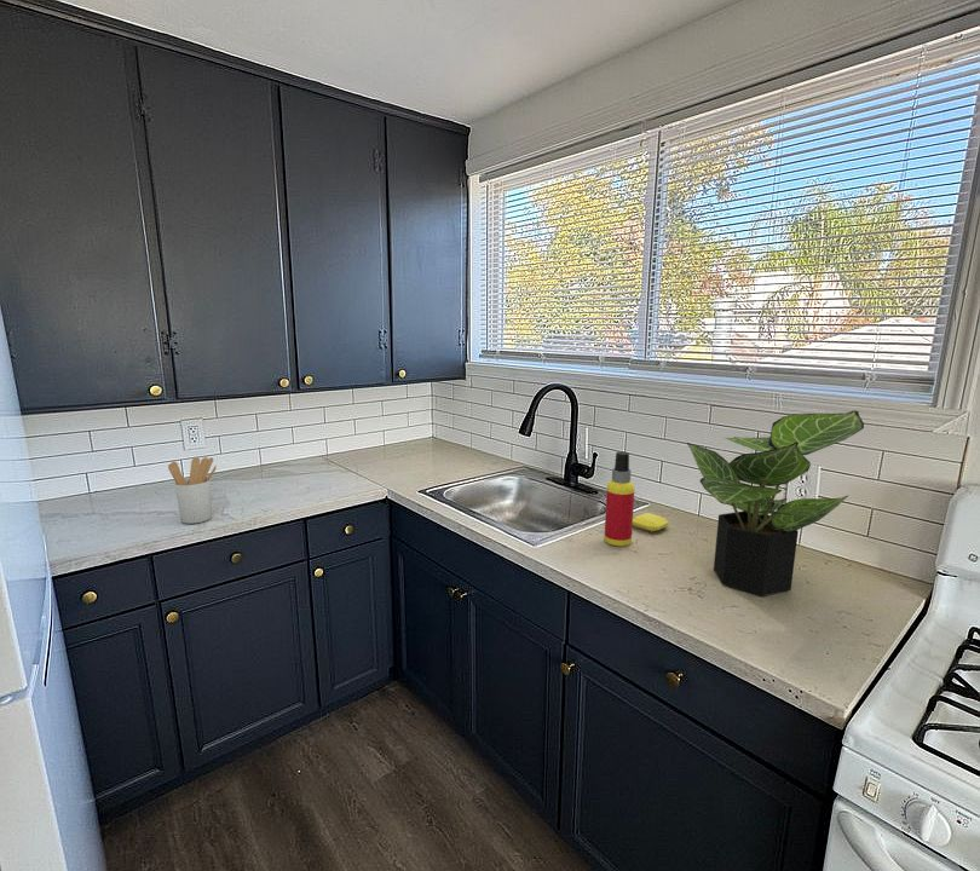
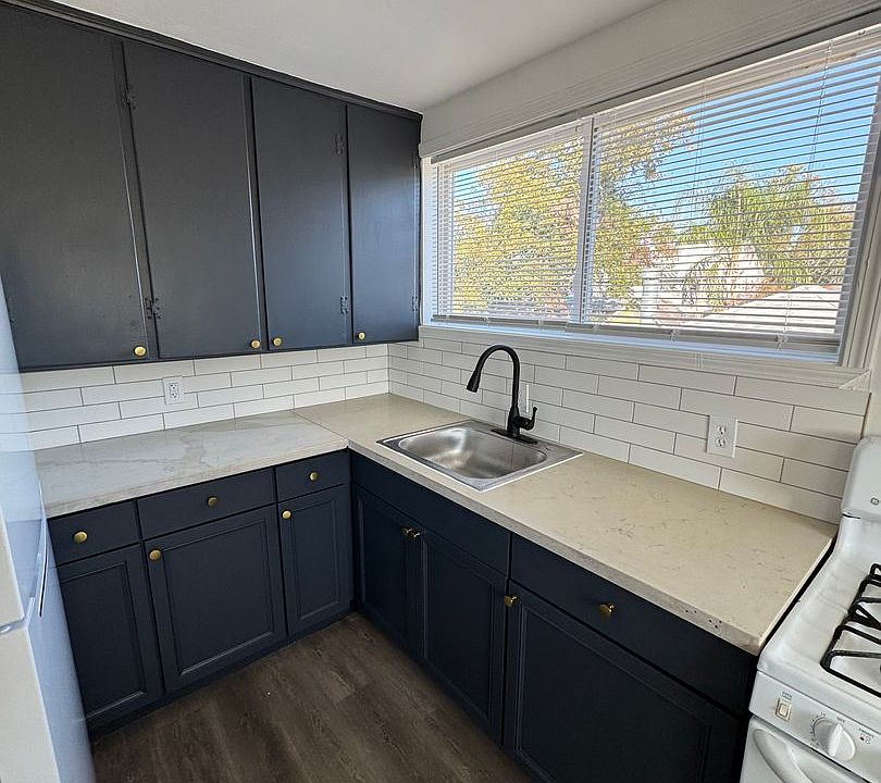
- soap bar [633,512,669,533]
- utensil holder [167,456,218,525]
- potted plant [686,409,865,598]
- spray bottle [604,451,635,547]
